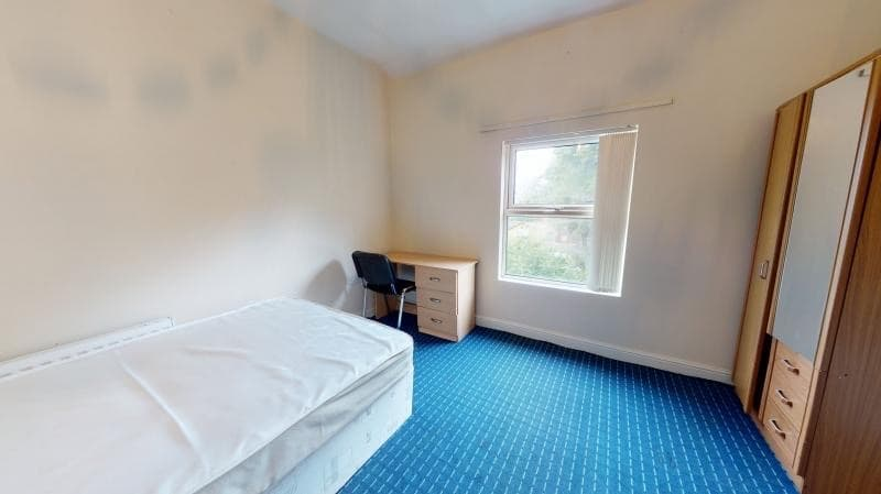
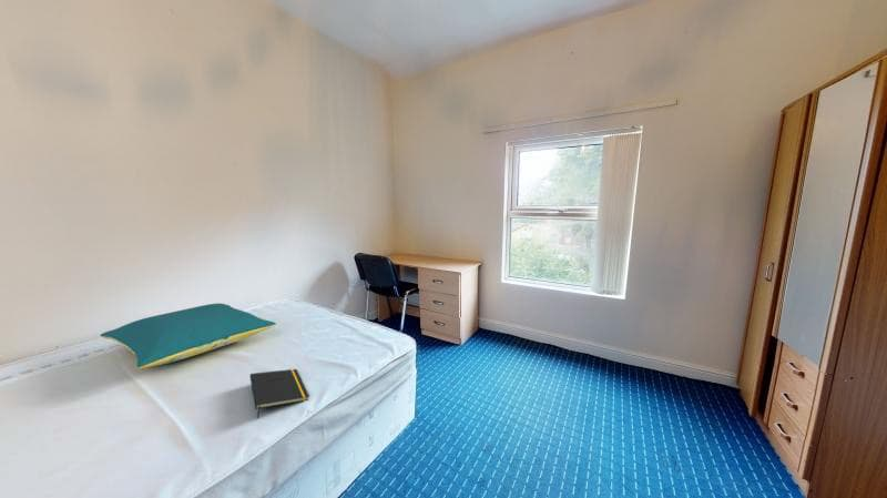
+ pillow [100,303,277,369]
+ notepad [248,368,310,419]
